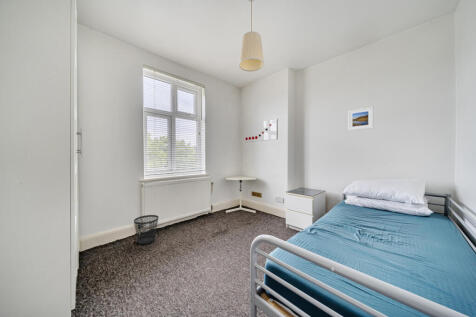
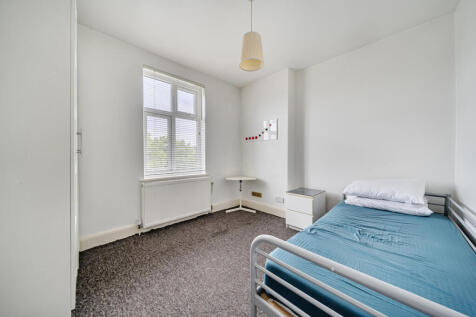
- wastebasket [133,214,160,245]
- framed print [347,106,375,132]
